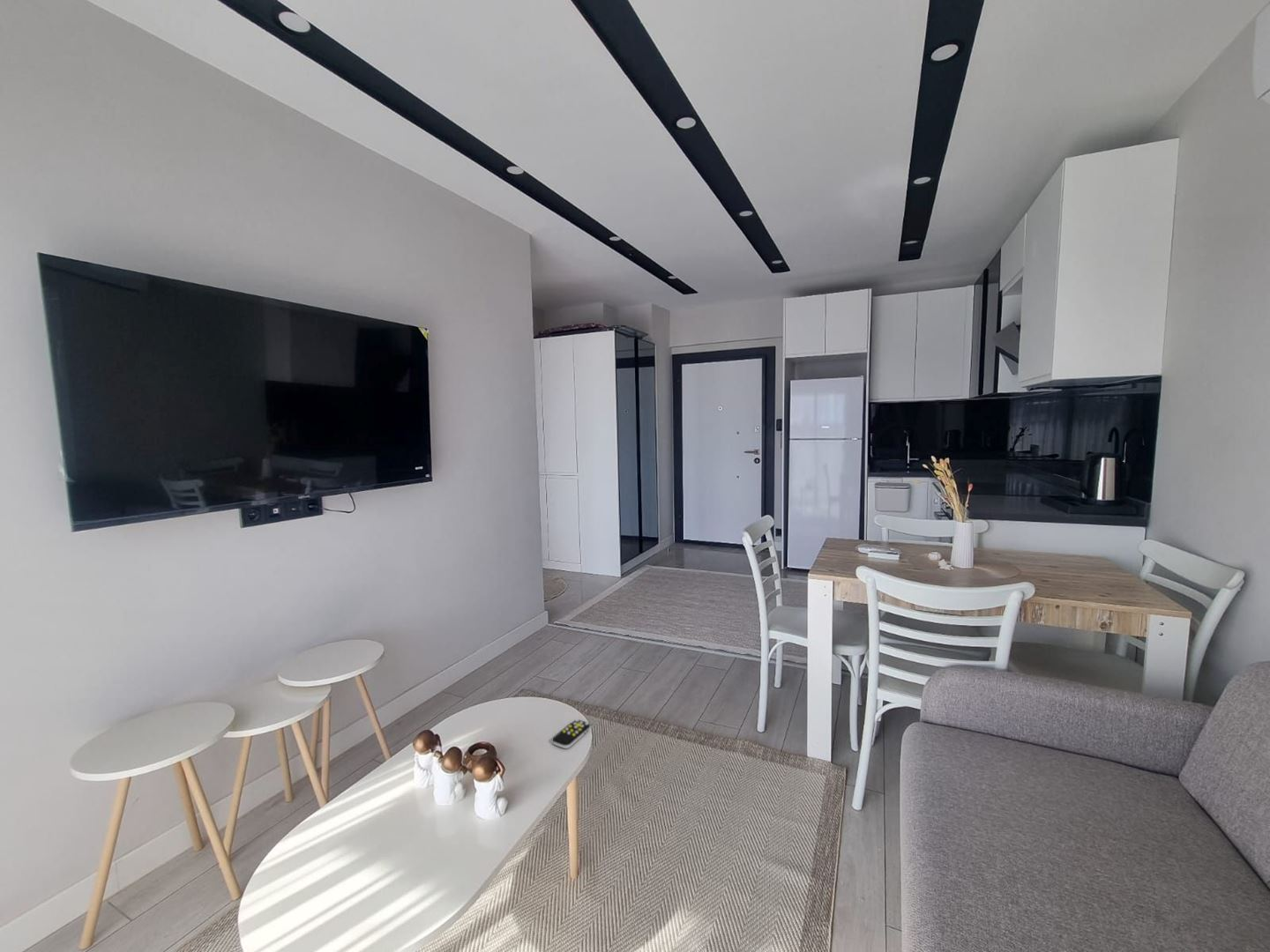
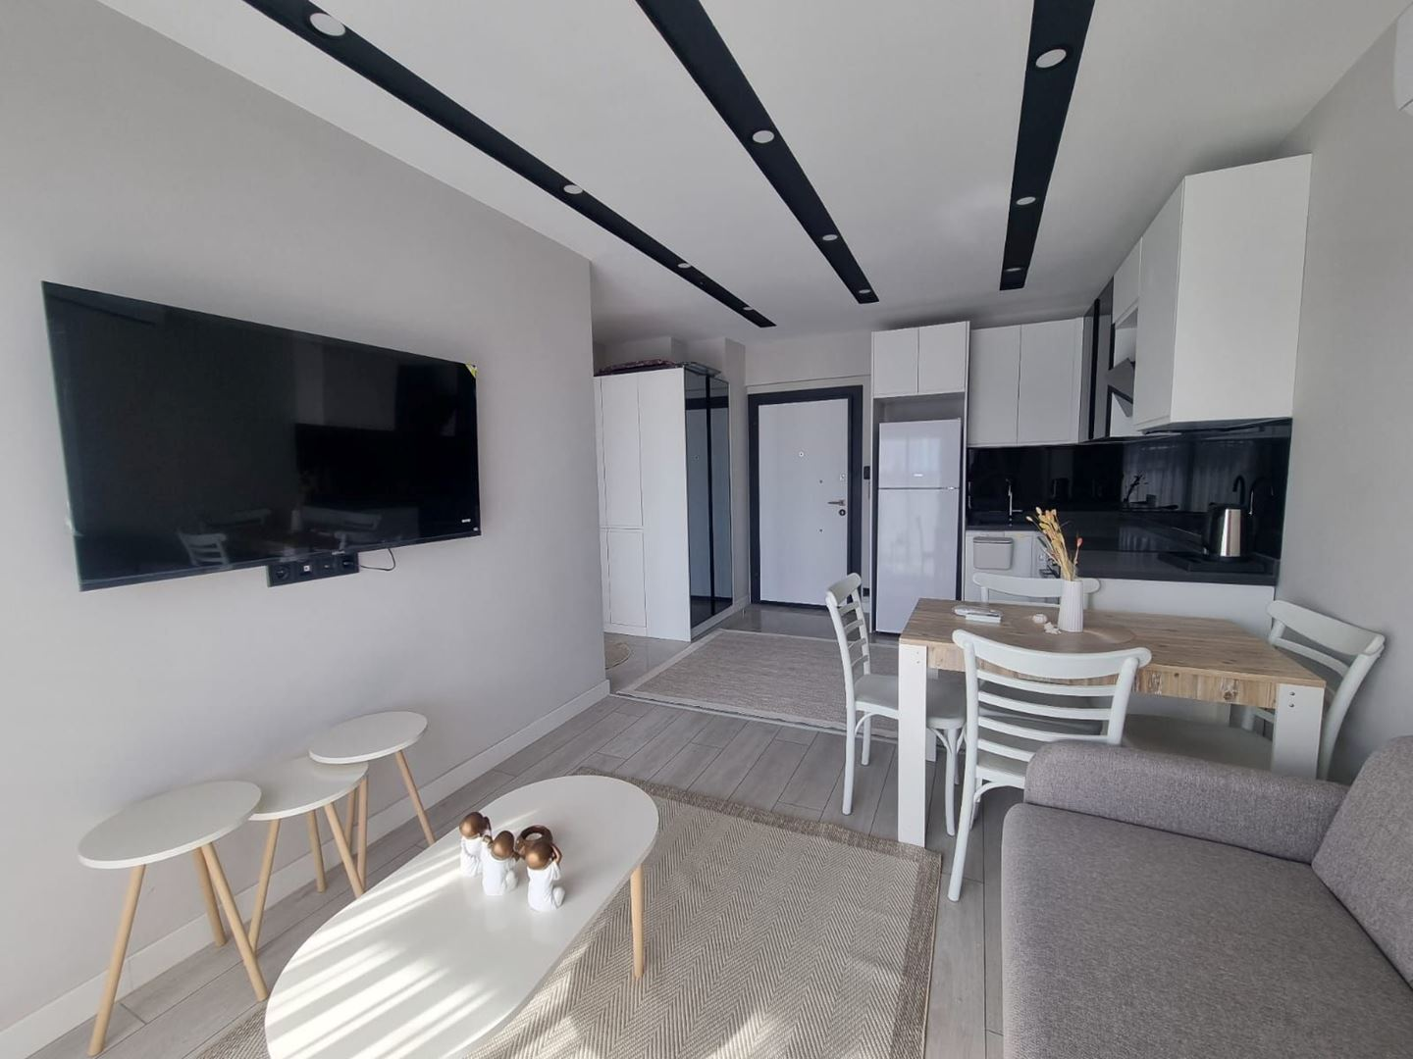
- remote control [552,718,591,749]
